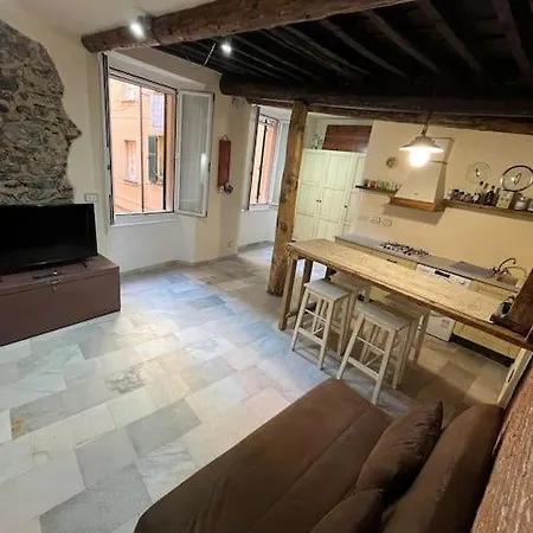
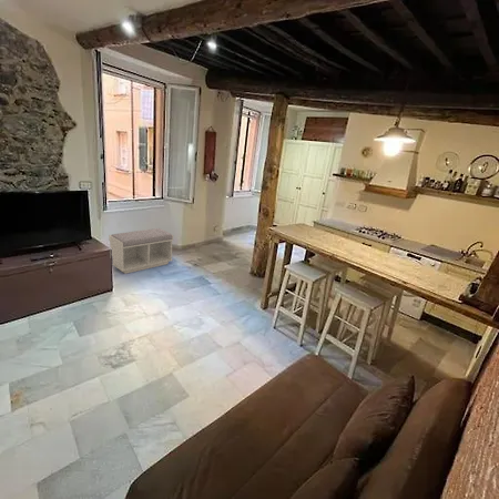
+ bench [108,227,174,275]
